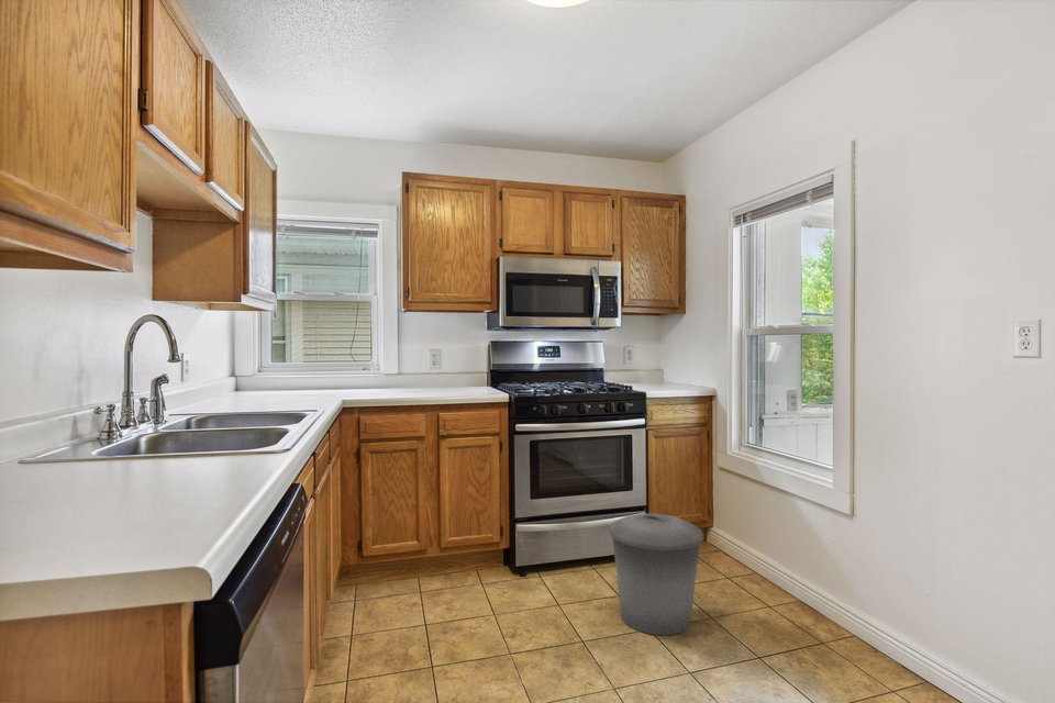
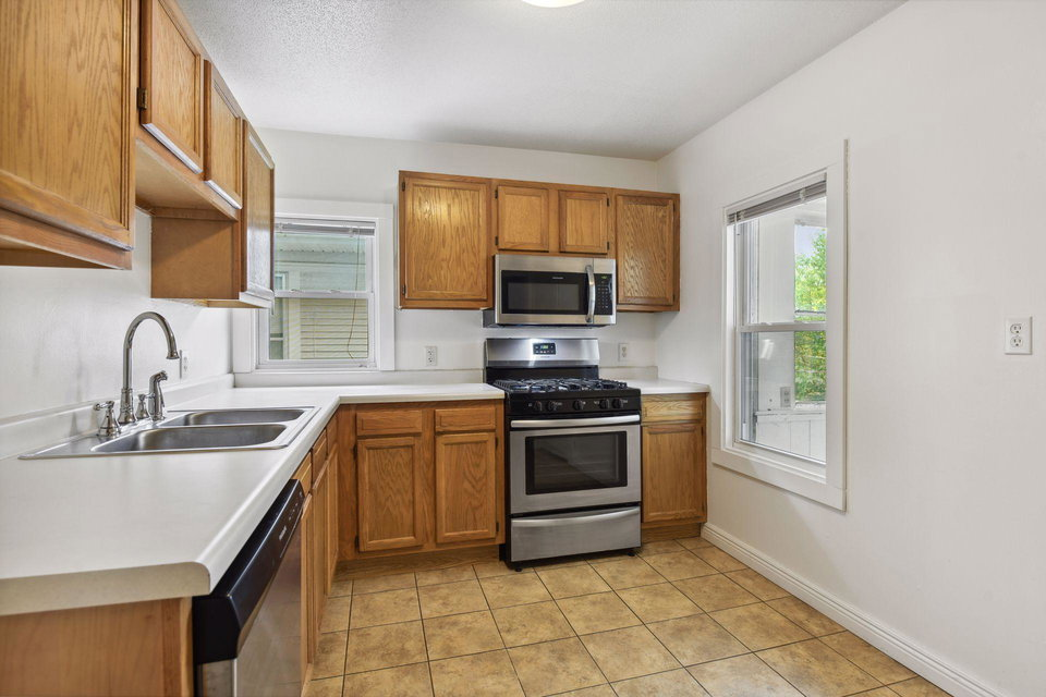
- trash can [609,512,704,636]
